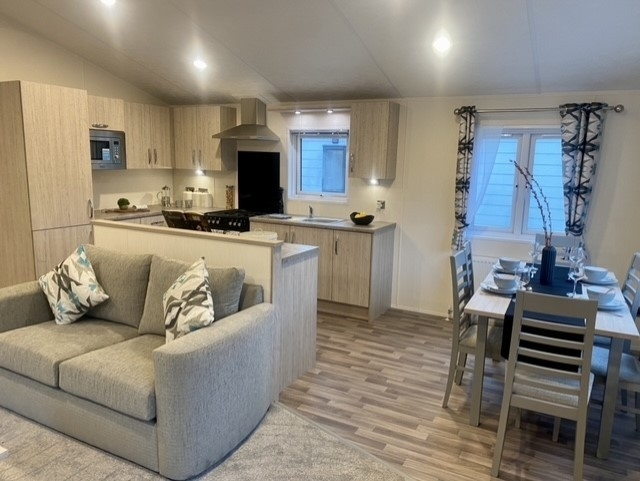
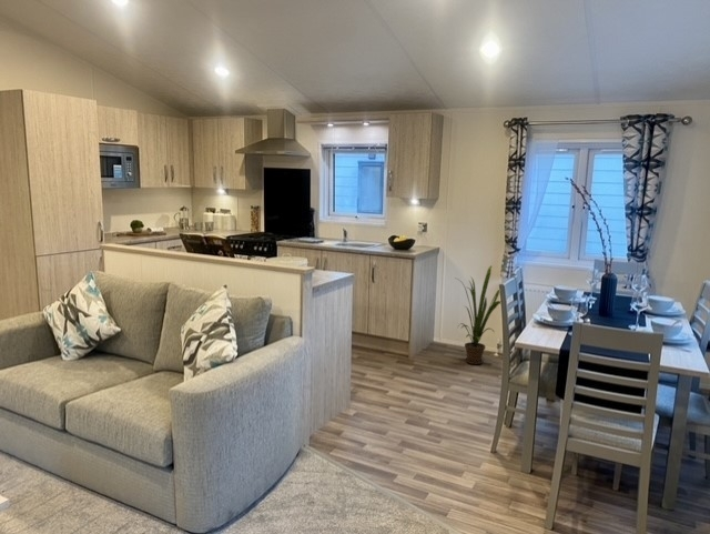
+ house plant [456,264,501,365]
